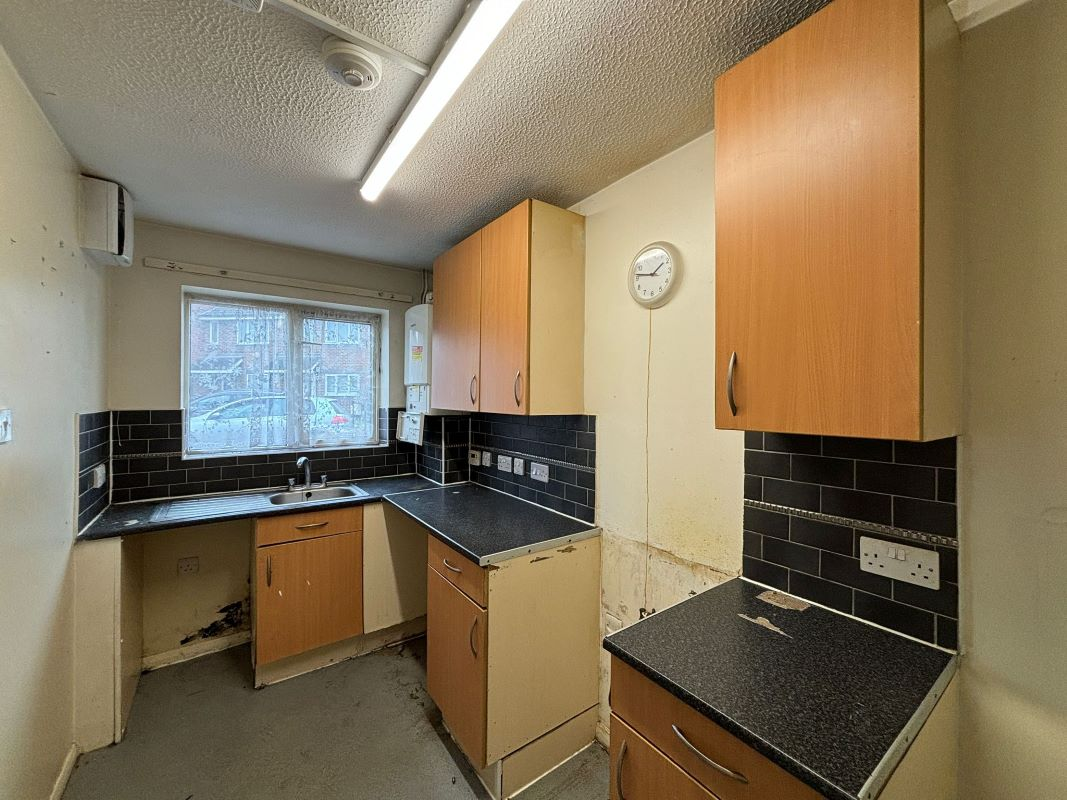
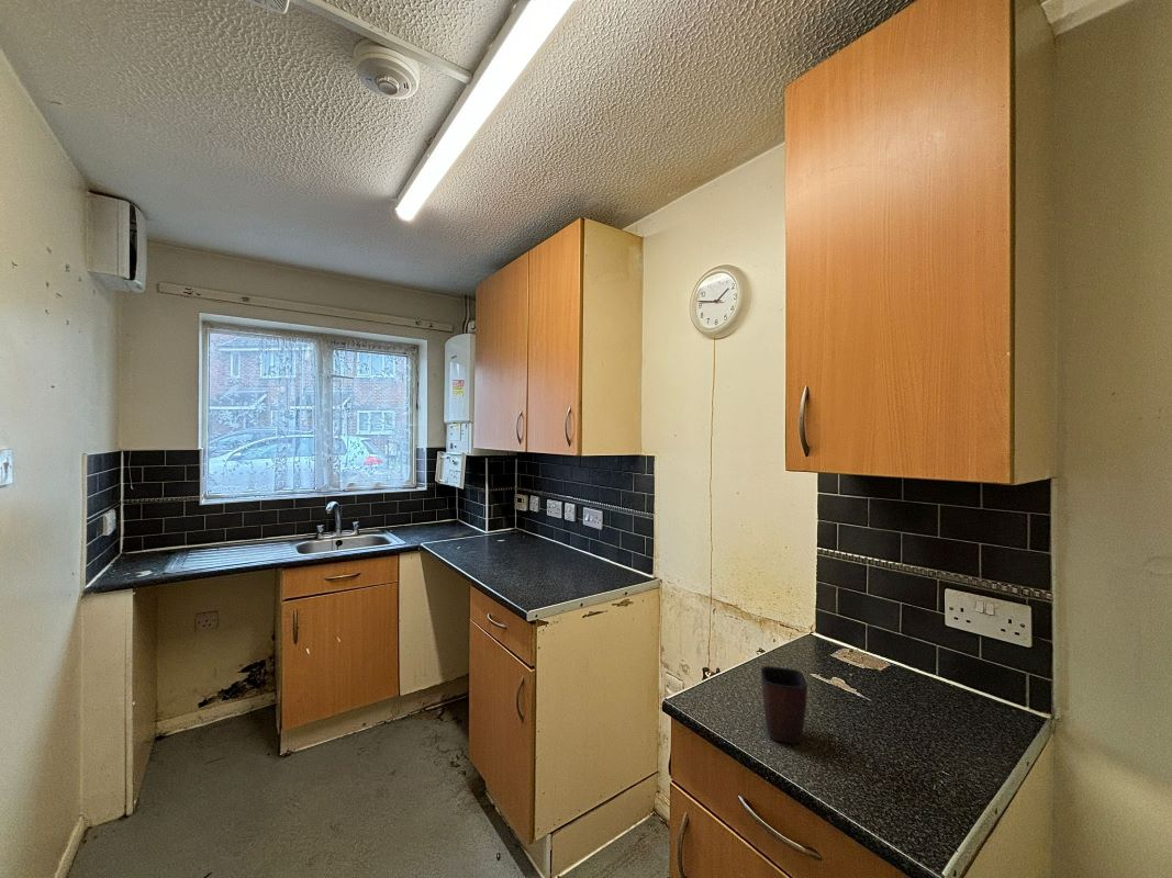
+ mug [760,665,808,745]
